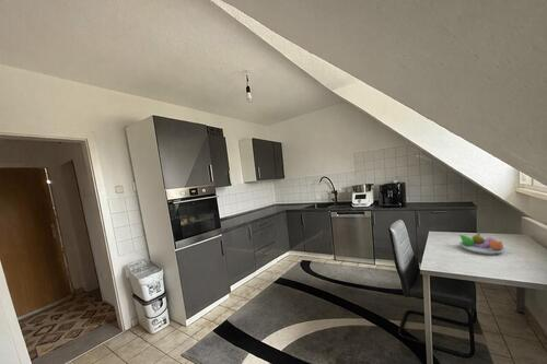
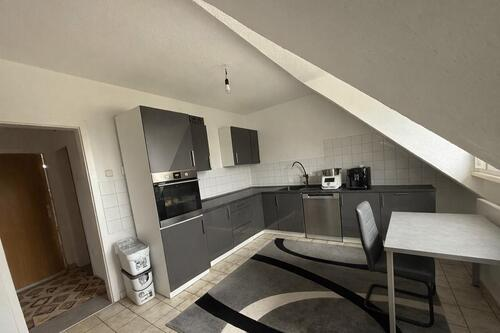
- fruit bowl [457,232,505,256]
